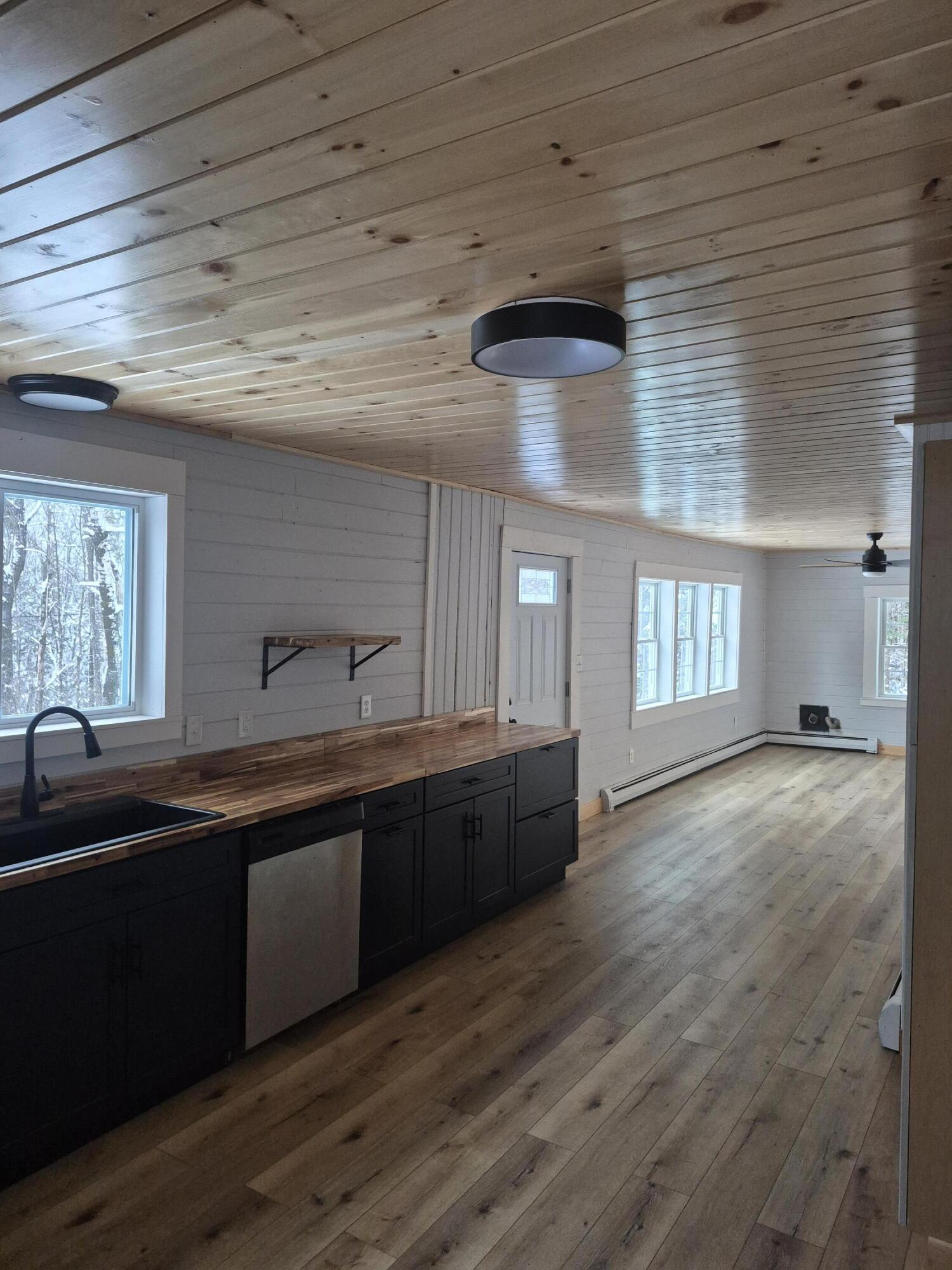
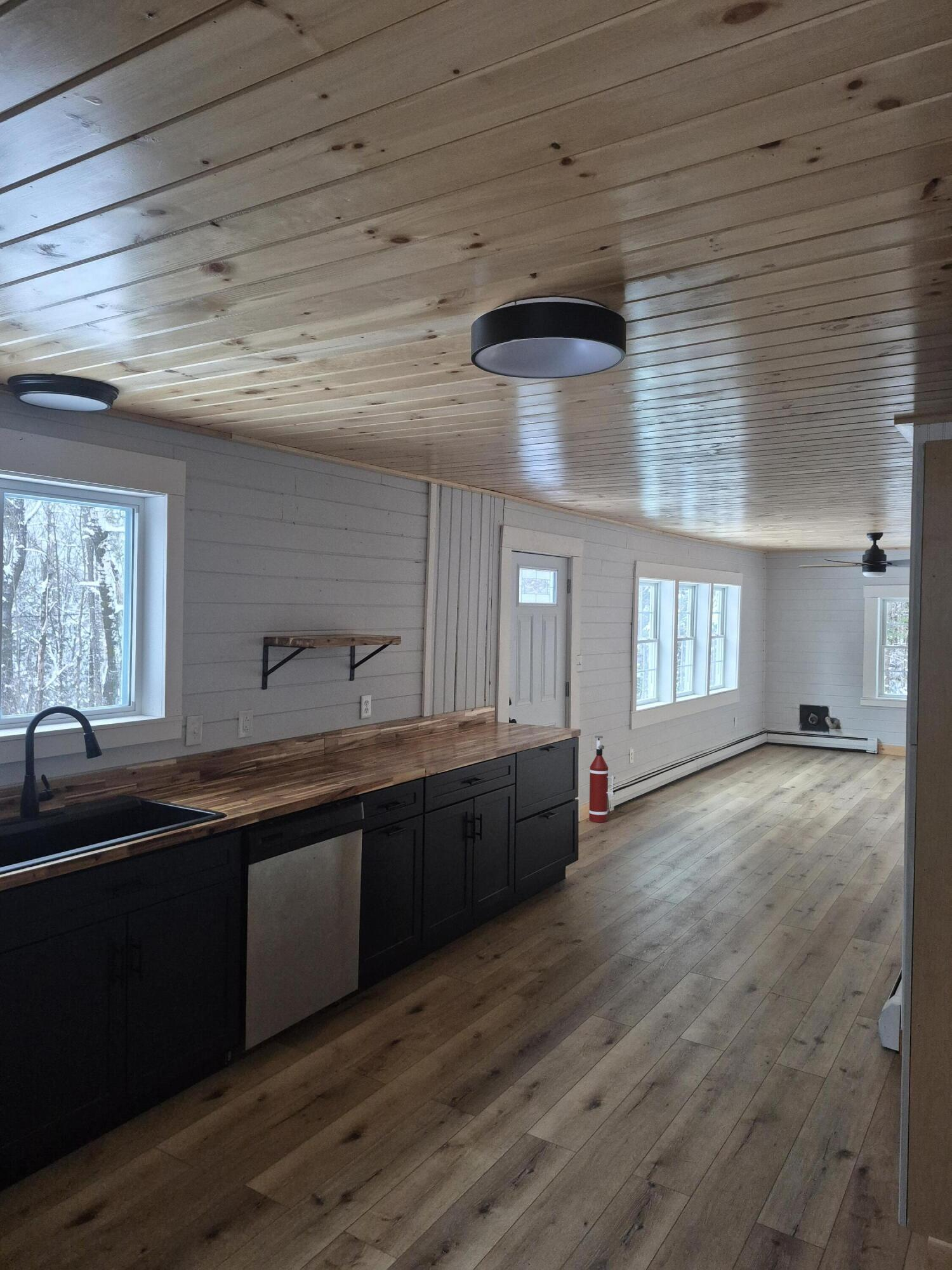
+ fire extinguisher [588,735,616,823]
